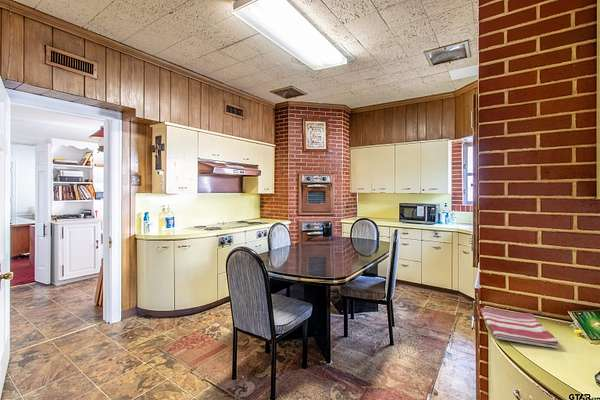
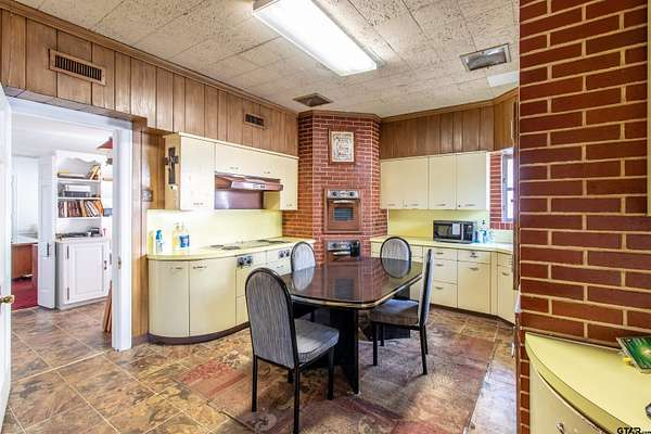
- dish towel [479,307,560,350]
